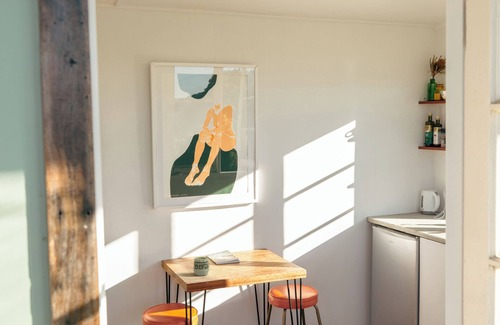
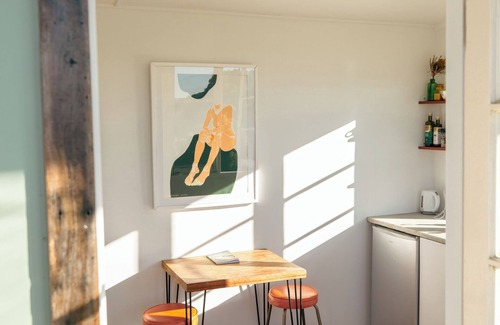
- cup [192,256,210,277]
